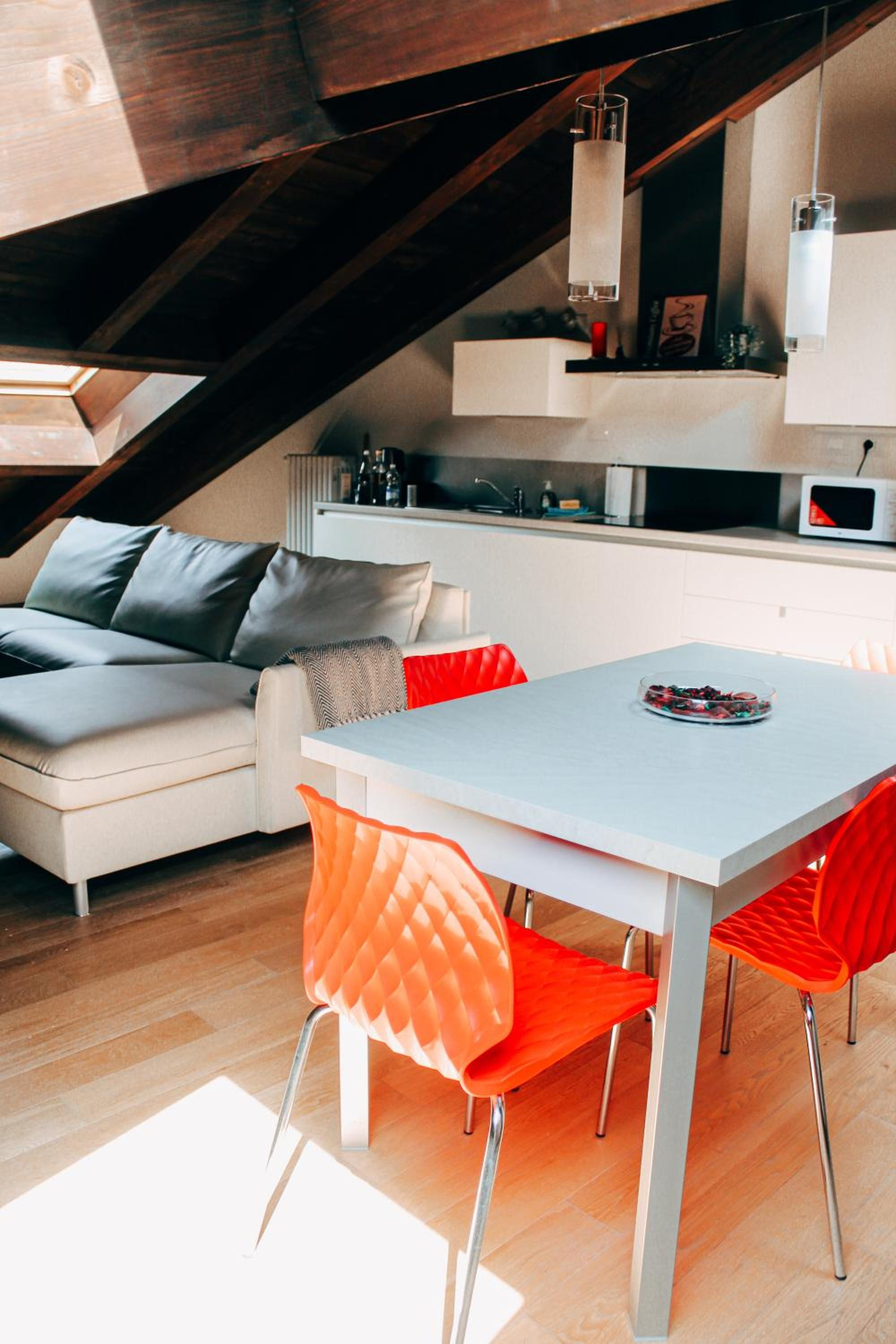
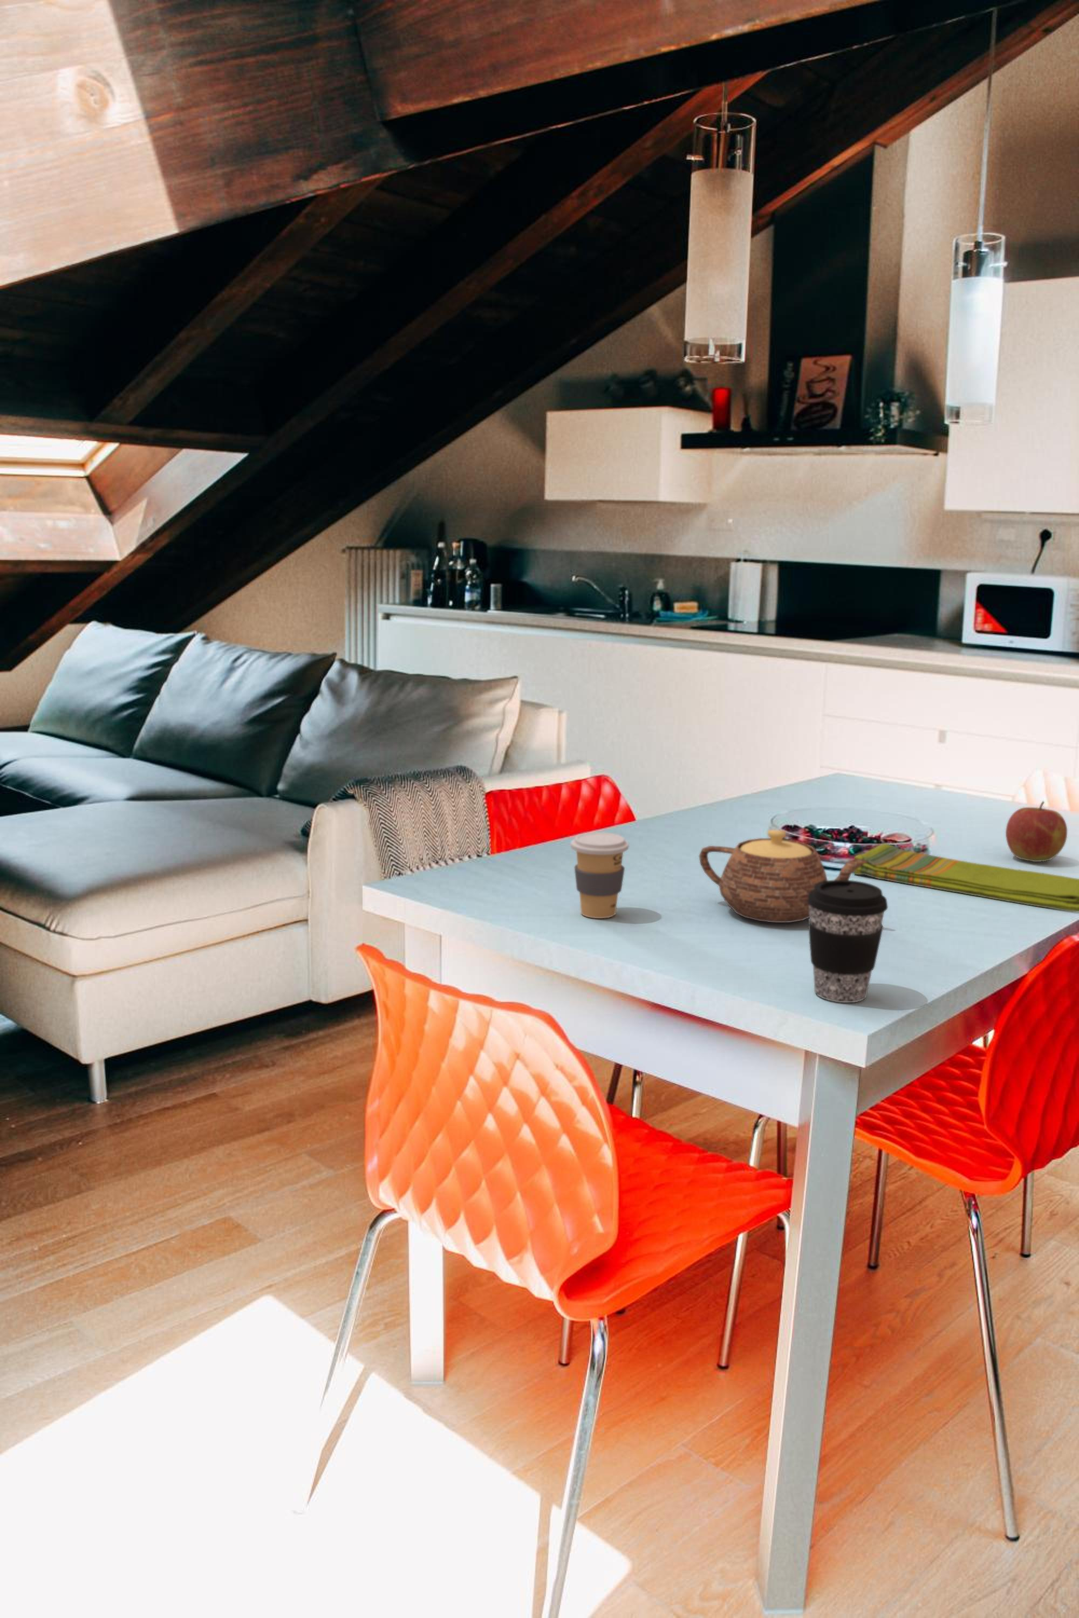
+ teapot [698,829,867,923]
+ coffee cup [807,879,889,1003]
+ apple [1006,801,1068,862]
+ dish towel [853,843,1079,913]
+ coffee cup [571,832,630,919]
